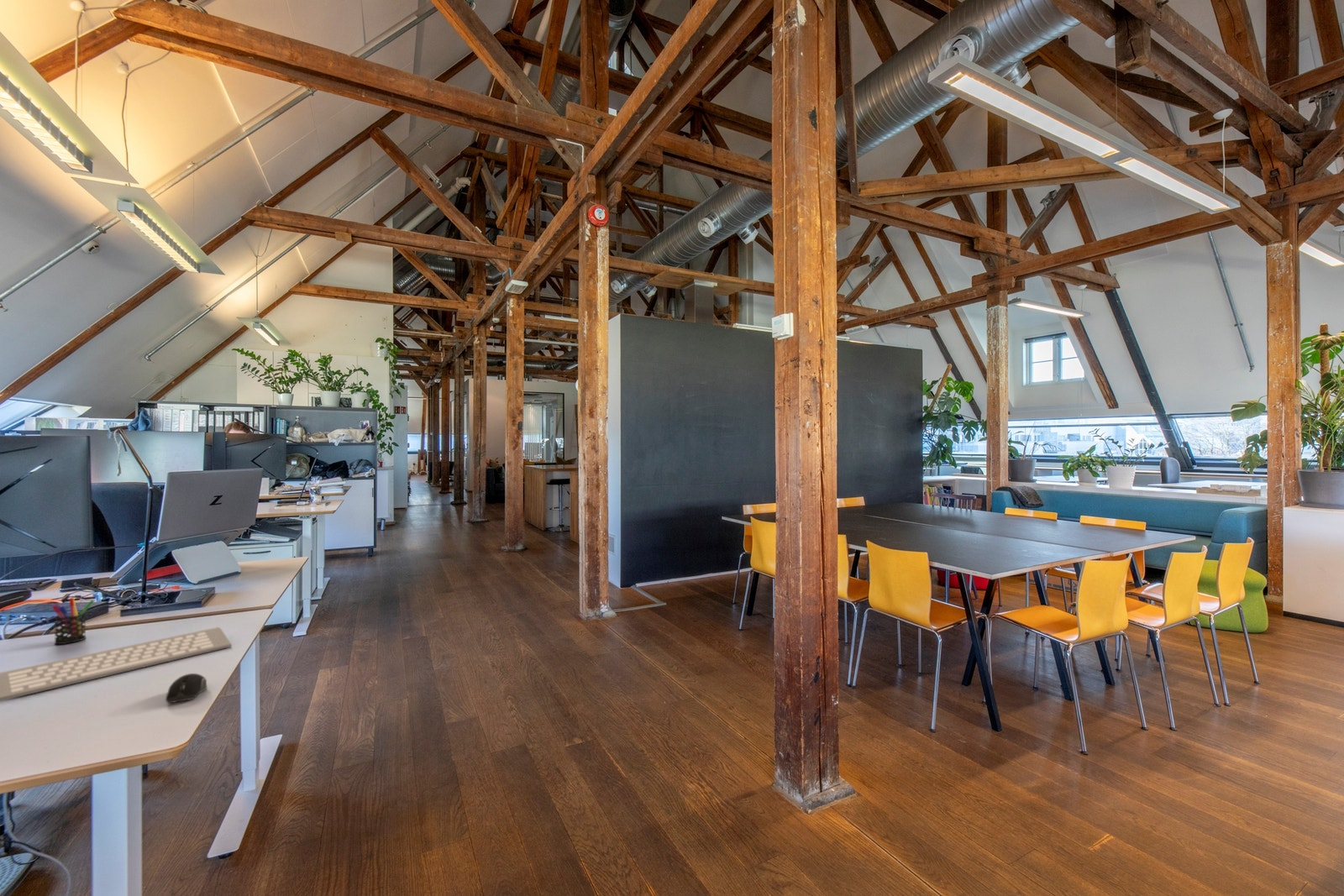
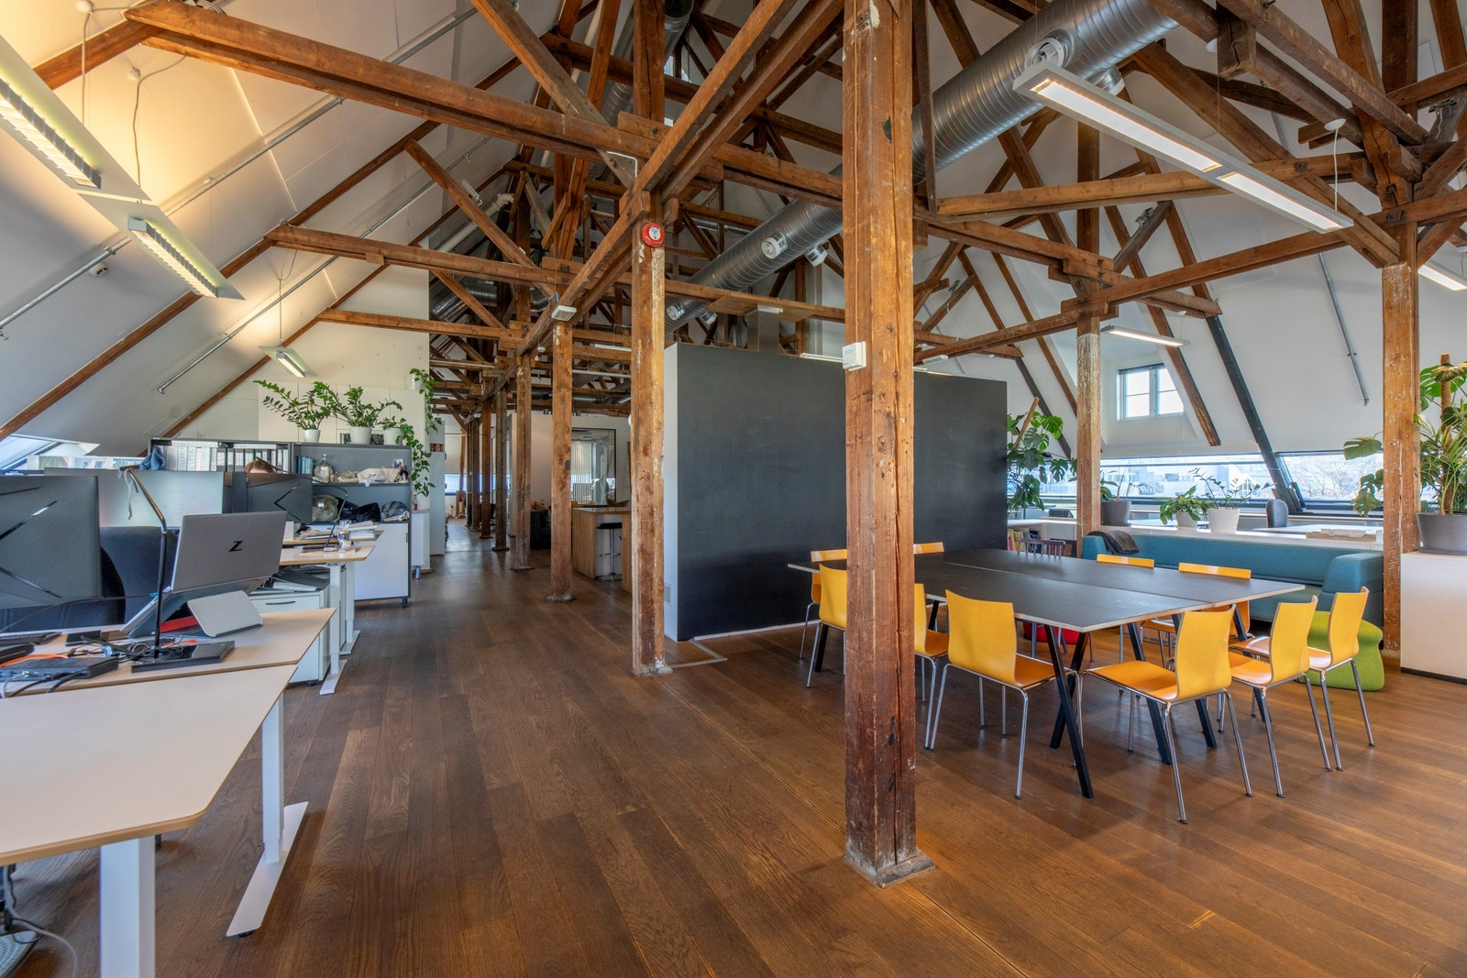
- computer mouse [165,673,208,704]
- pen holder [51,597,96,645]
- computer keyboard [0,626,233,702]
